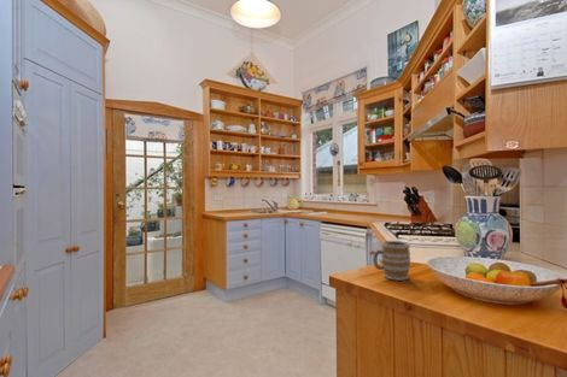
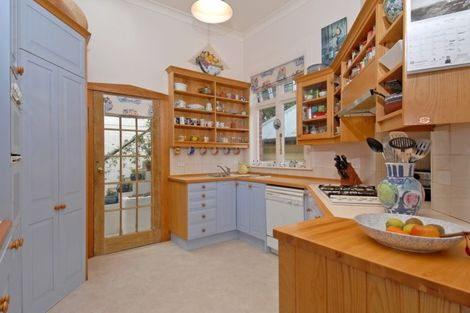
- mug [372,240,411,282]
